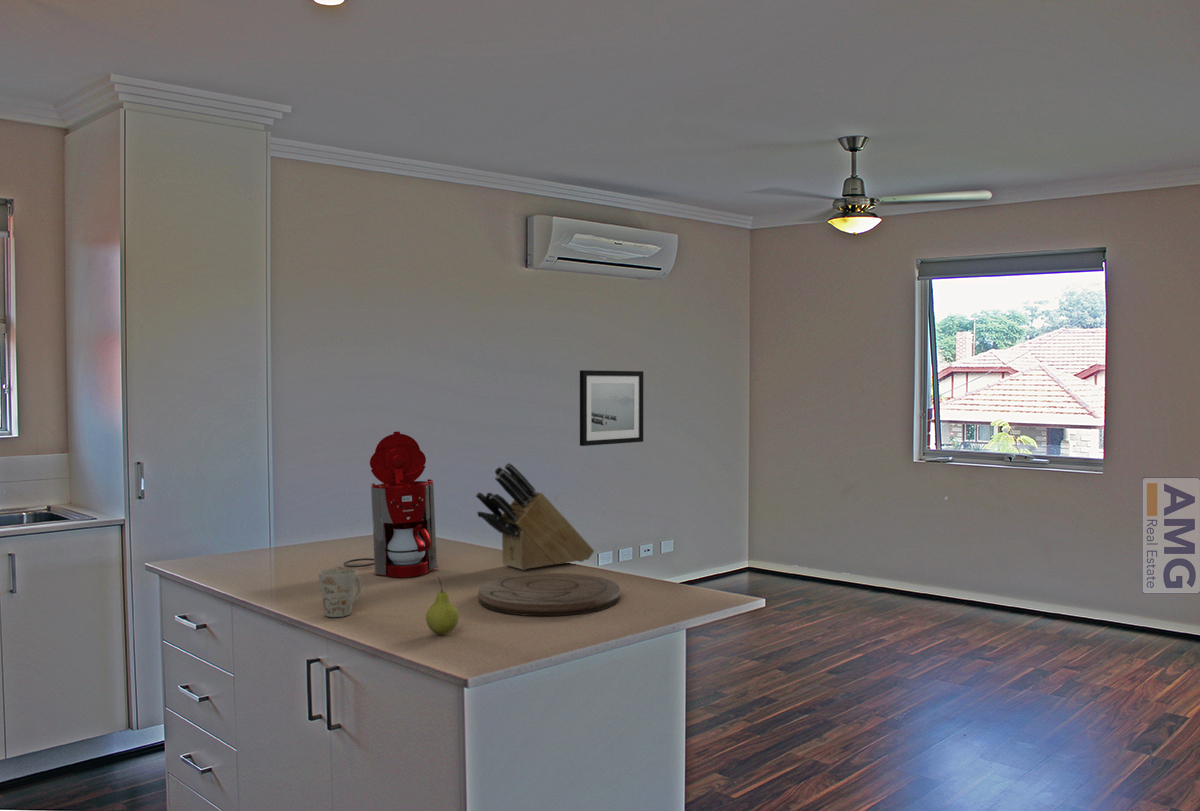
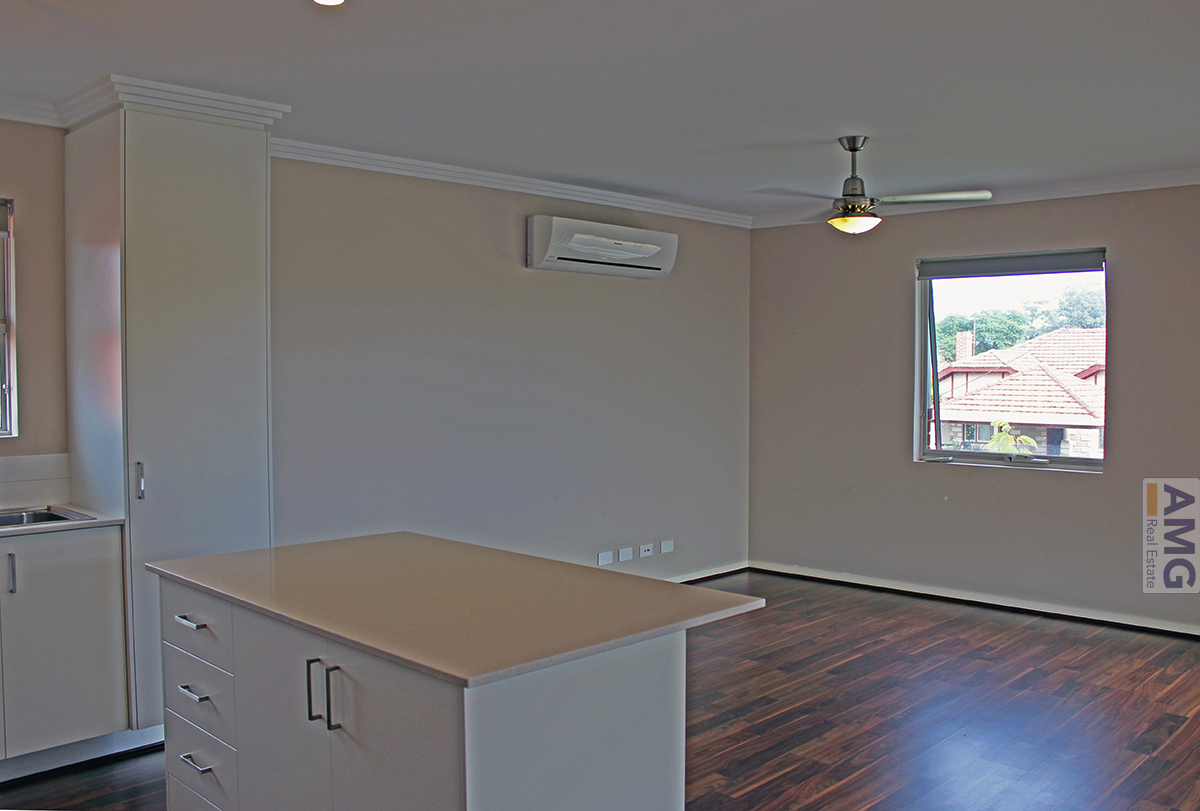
- knife block [475,462,595,571]
- cutting board [477,572,621,617]
- fruit [425,576,460,636]
- mug [318,567,362,618]
- coffee maker [343,430,439,578]
- wall art [579,369,644,447]
